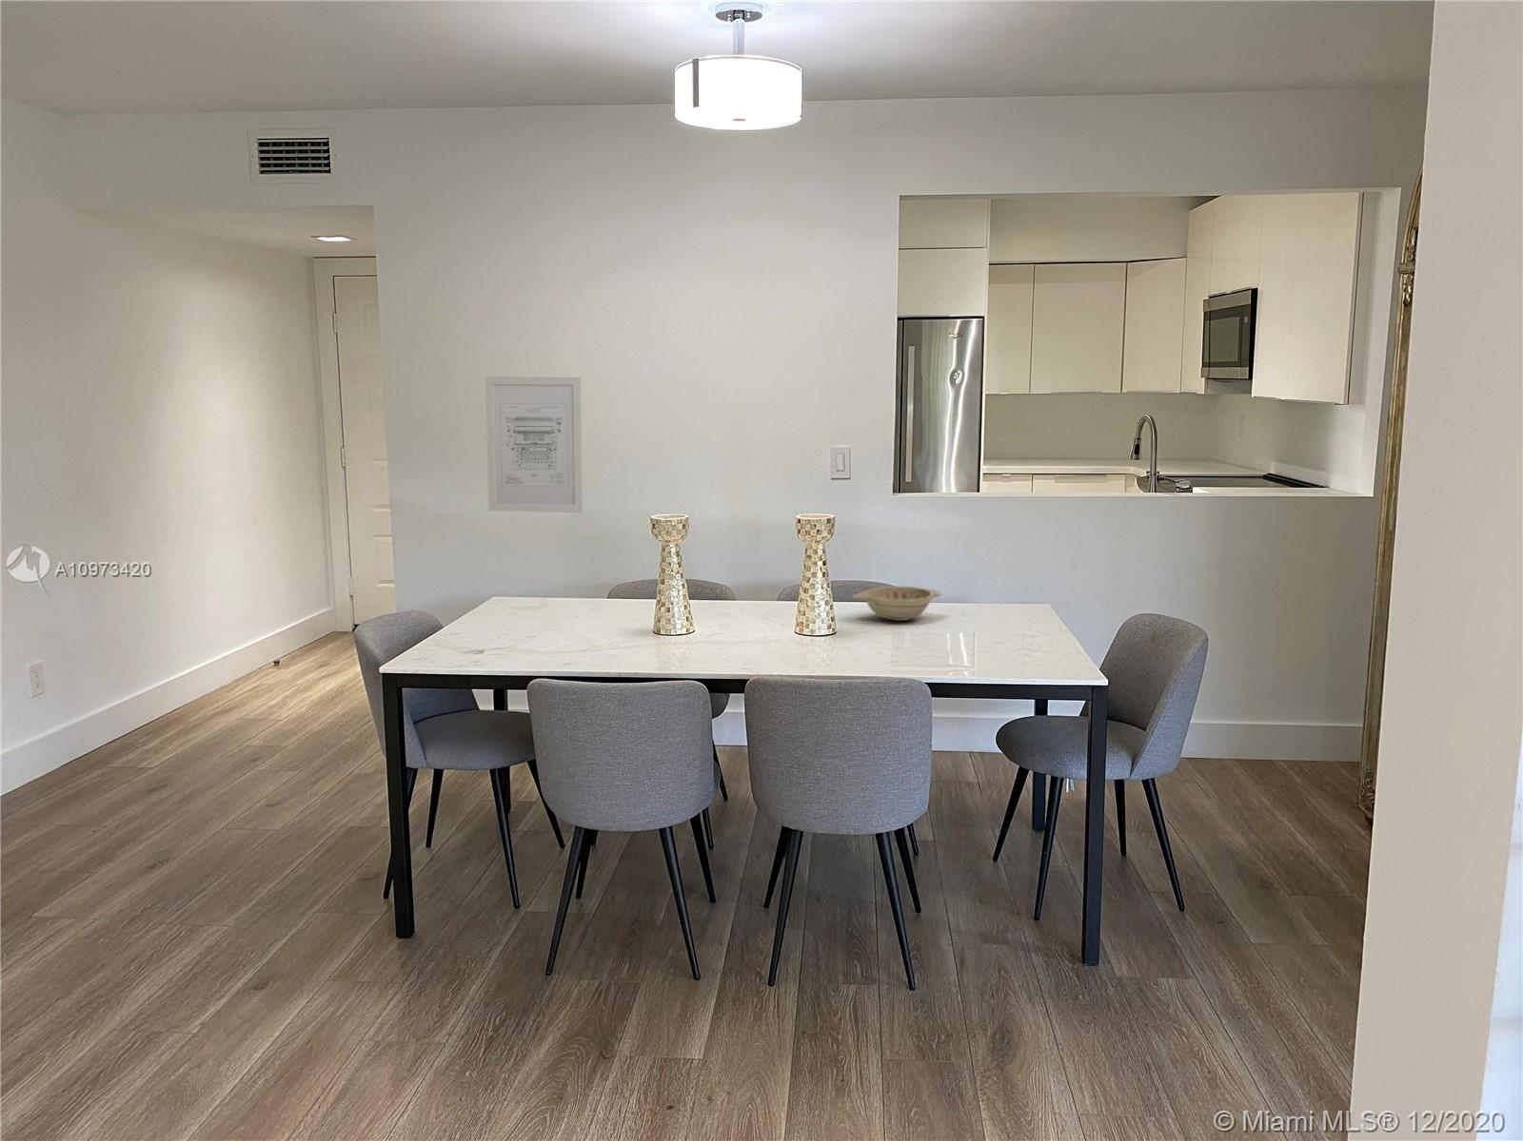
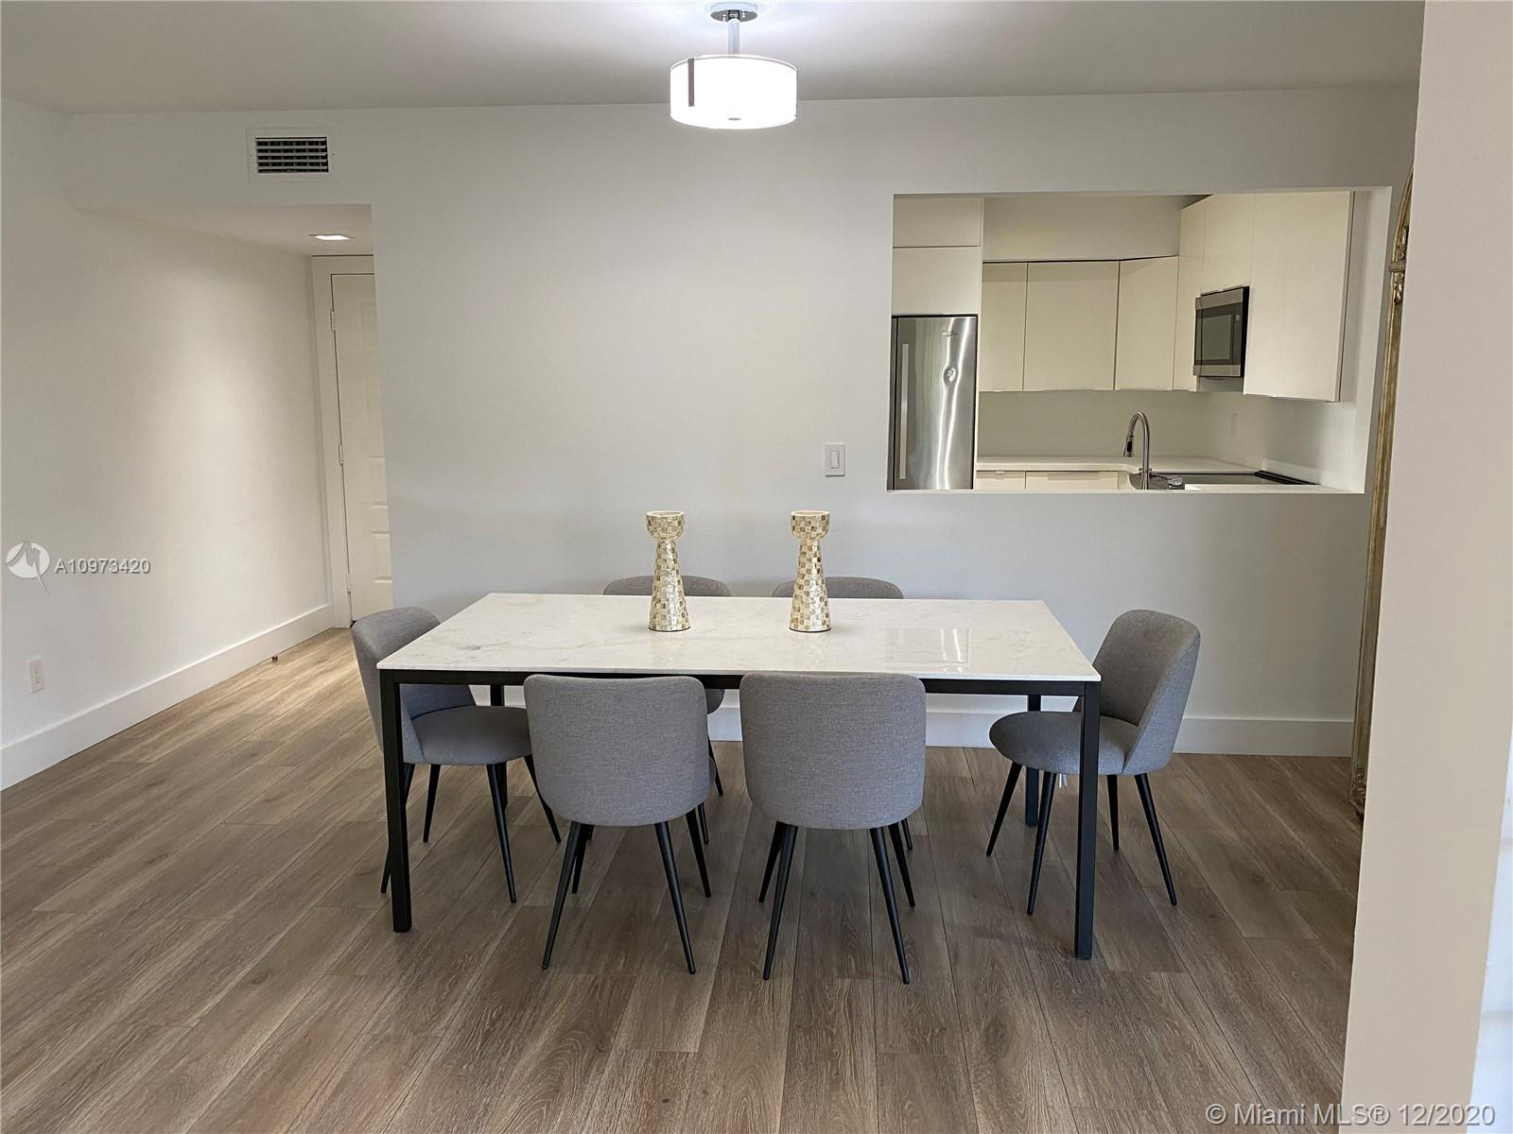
- decorative bowl [851,586,941,622]
- wall art [484,375,584,513]
